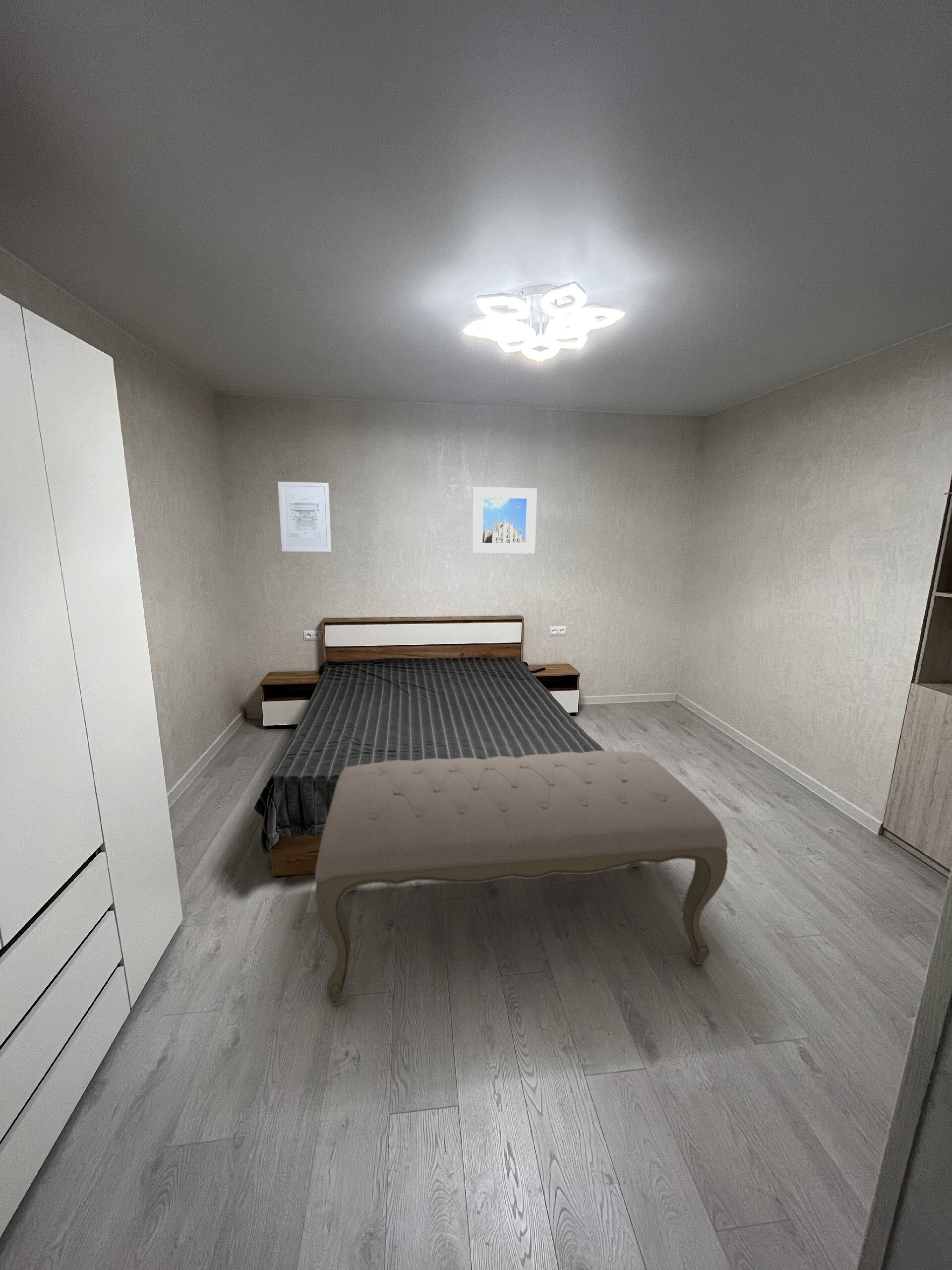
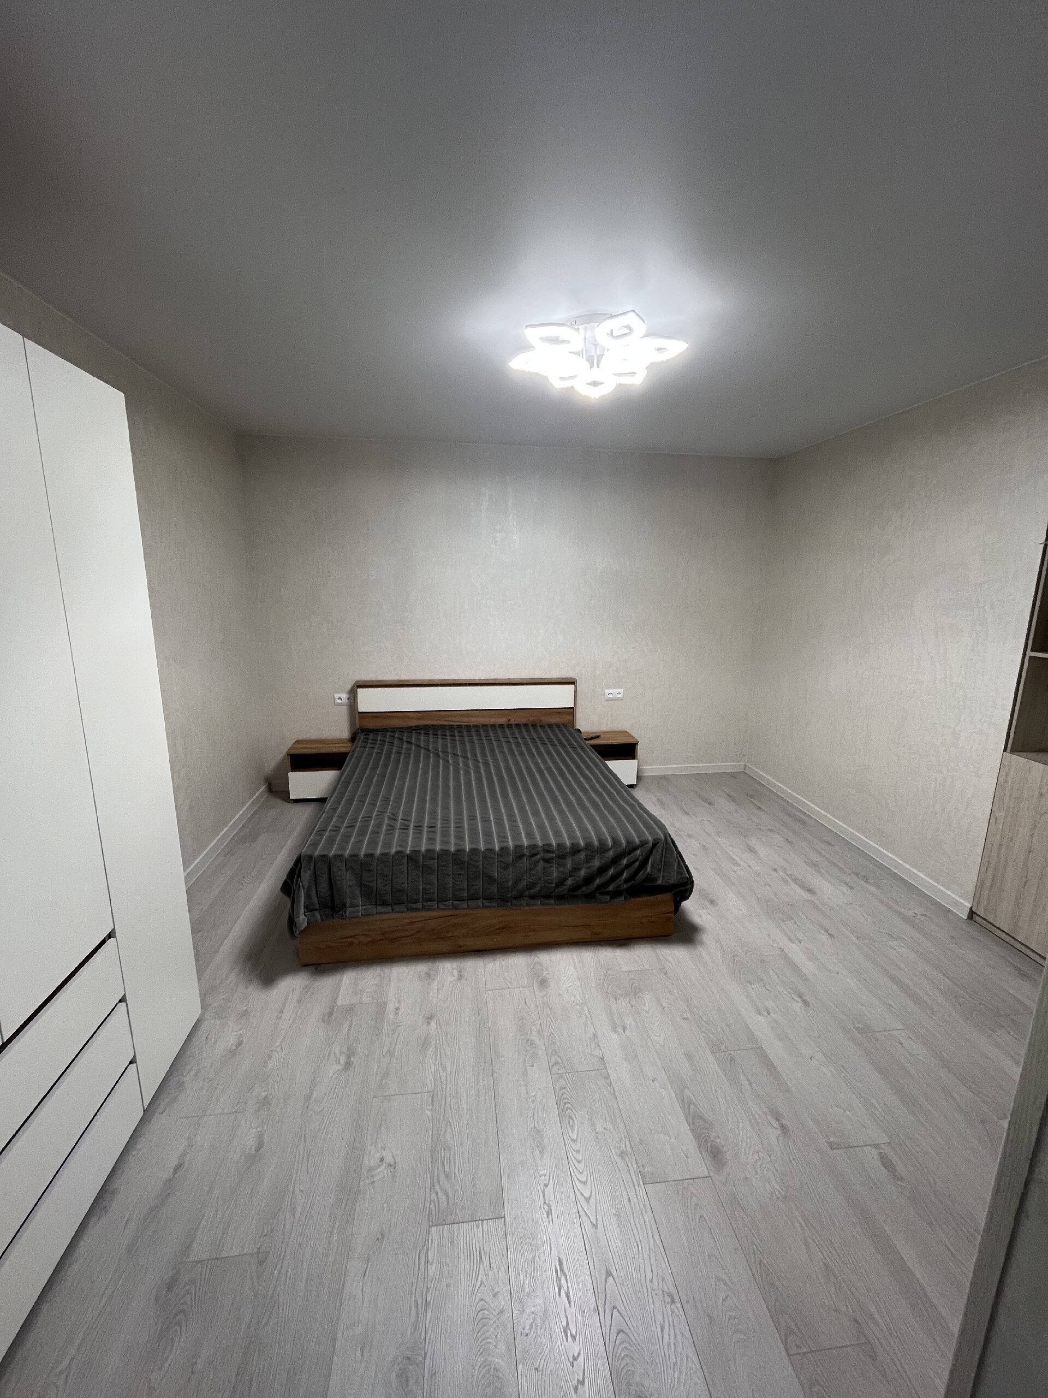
- bench [315,750,728,1006]
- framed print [472,486,537,554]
- wall art [277,481,332,552]
